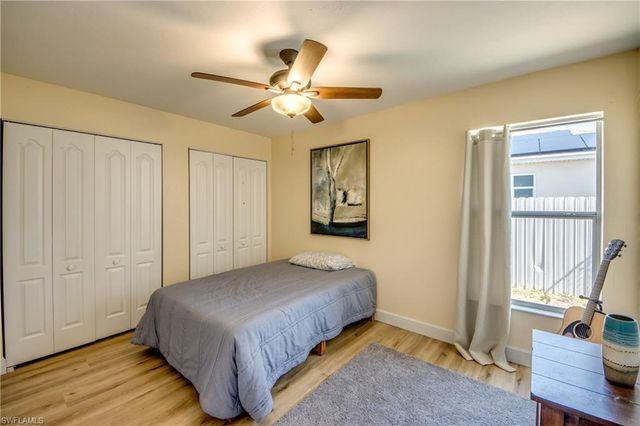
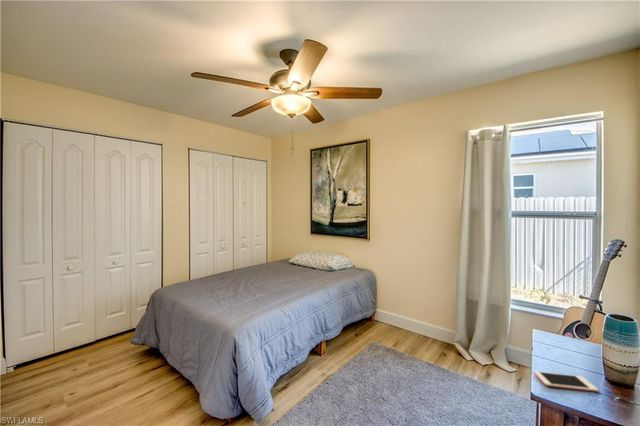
+ cell phone [533,370,600,393]
